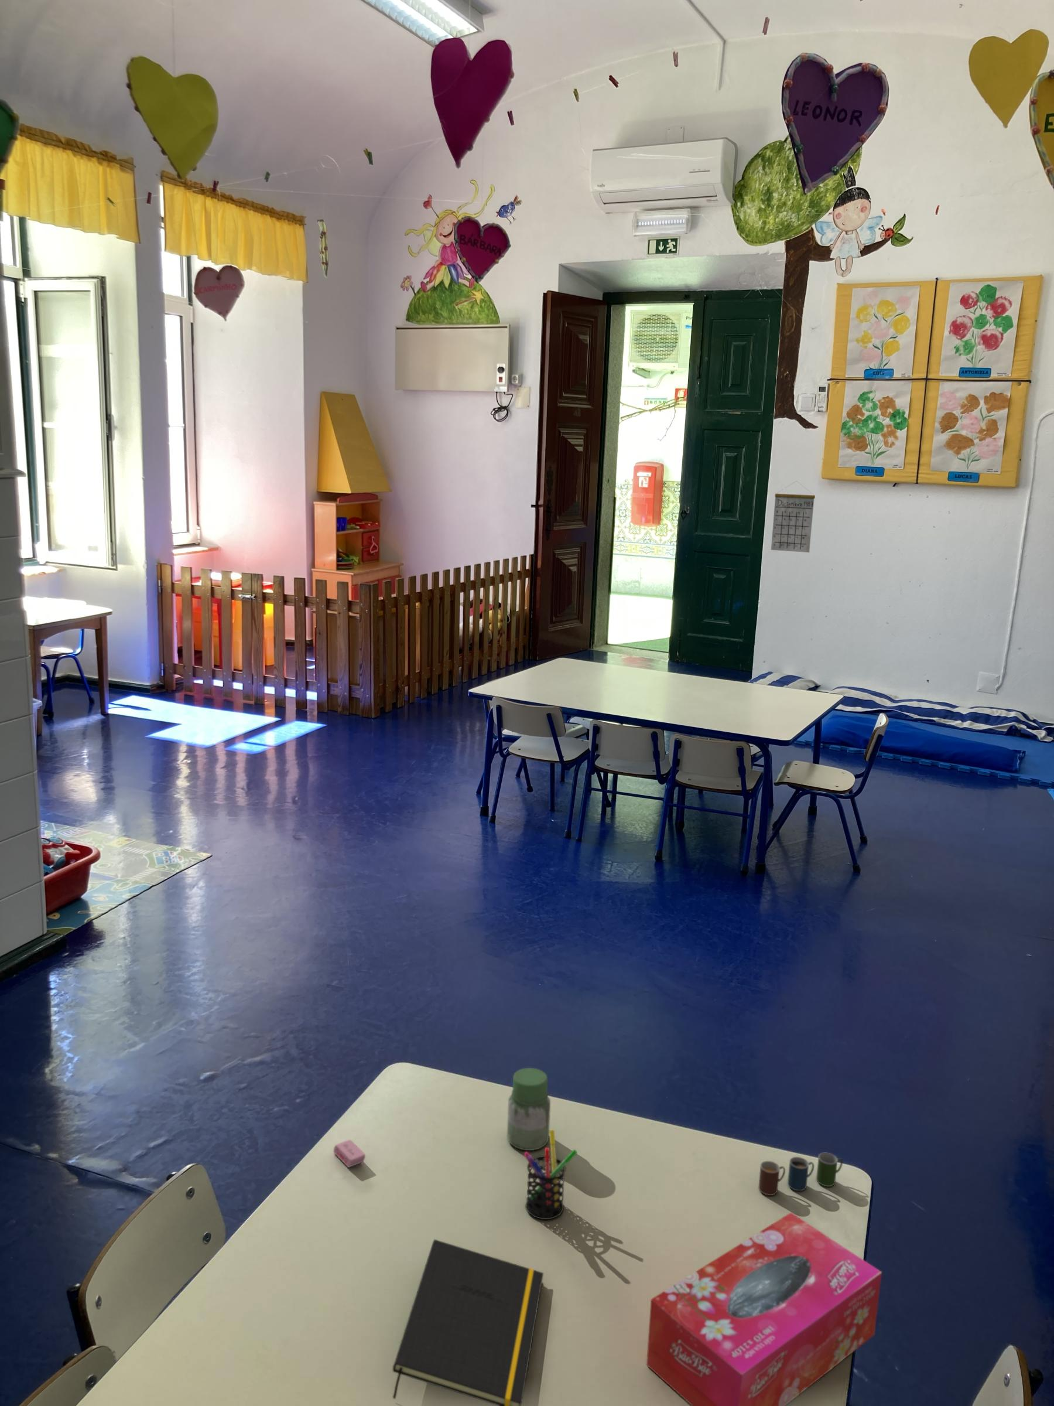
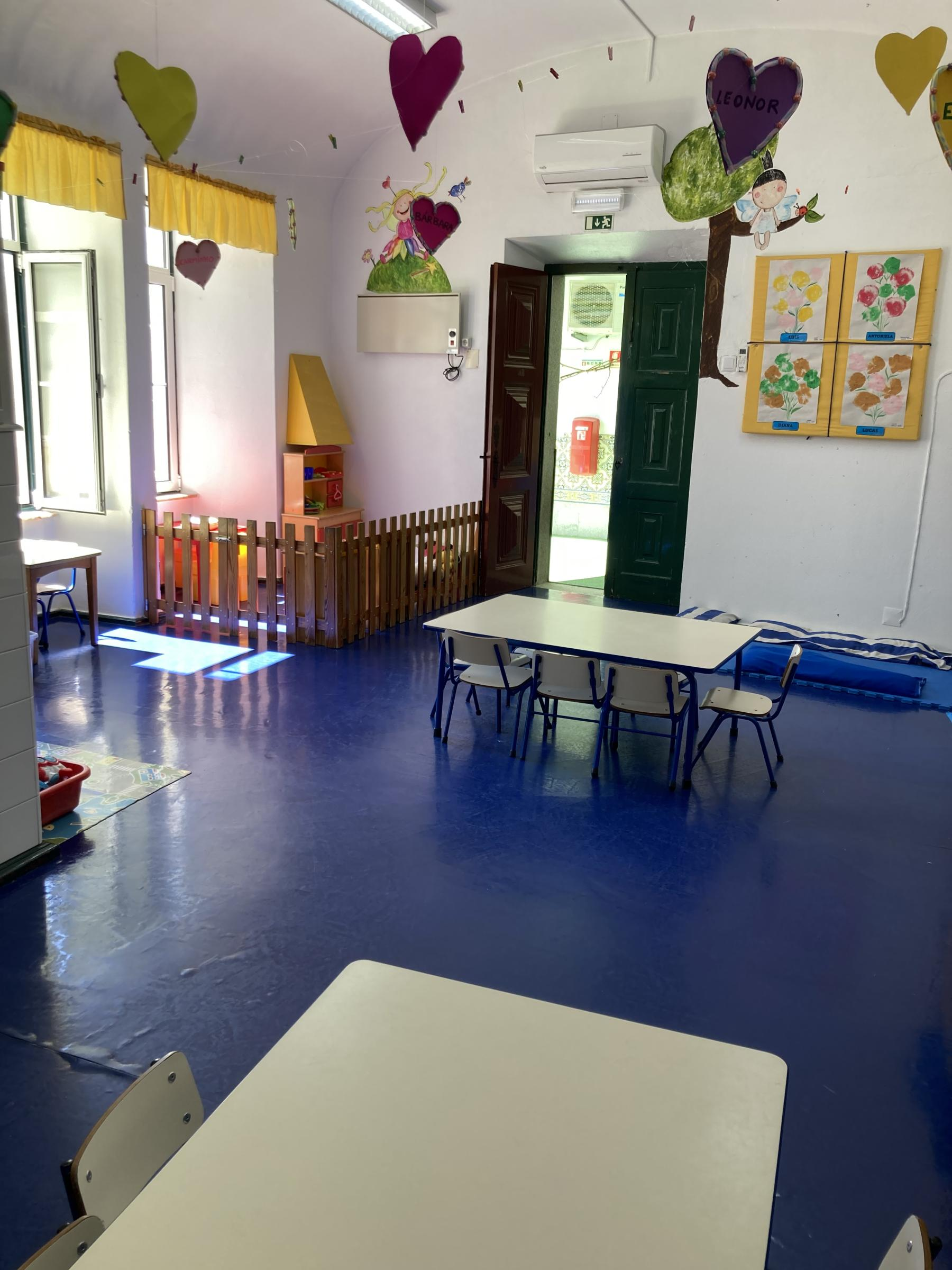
- notepad [392,1239,544,1406]
- jar [506,1067,551,1151]
- tissue box [645,1212,882,1406]
- eraser [332,1139,366,1168]
- cup [757,1152,844,1197]
- calendar [771,480,816,554]
- pen holder [524,1129,578,1220]
